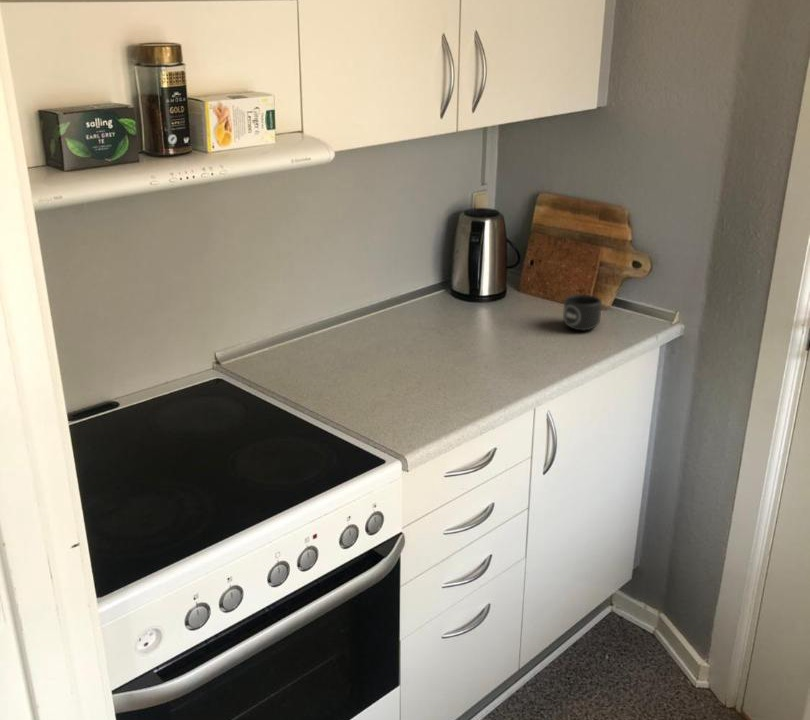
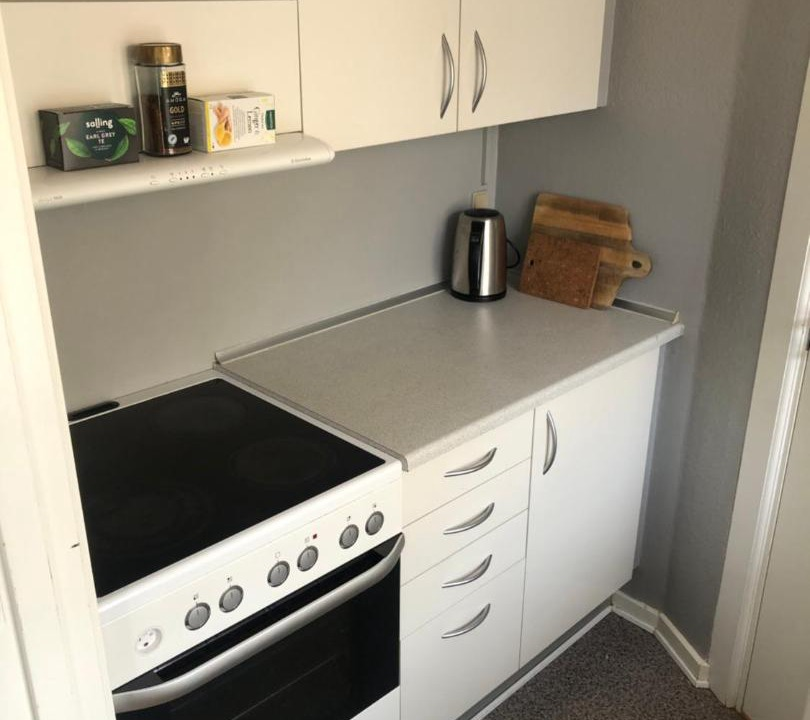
- mug [562,293,603,332]
